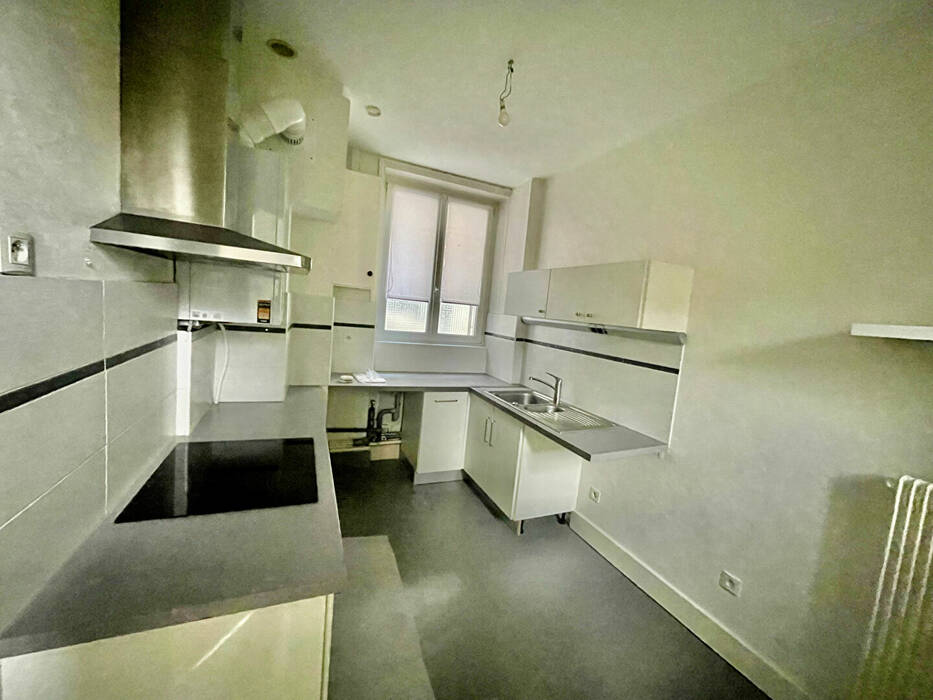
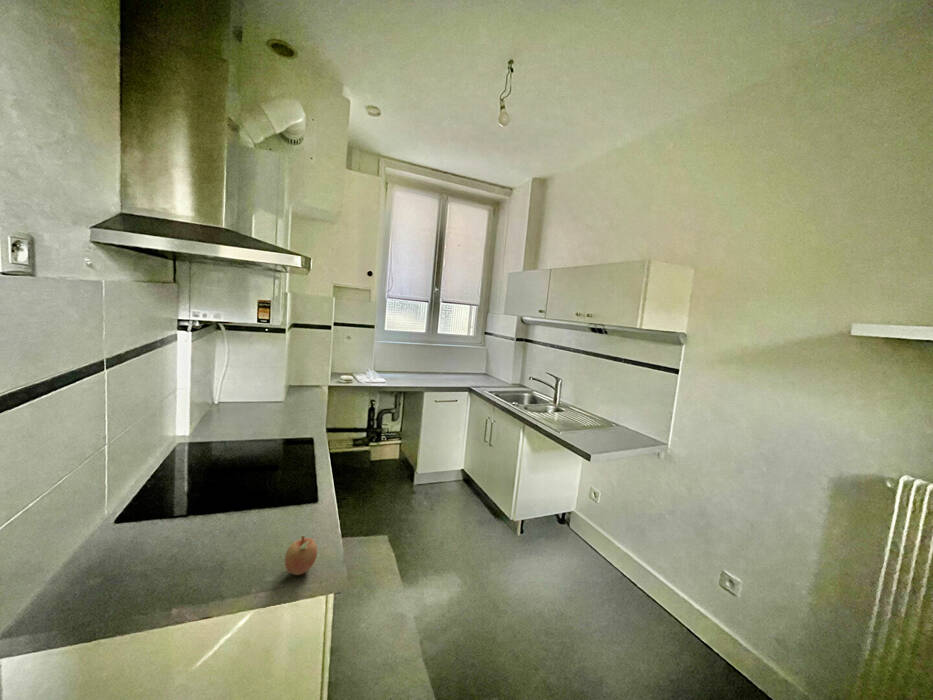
+ fruit [284,535,318,576]
